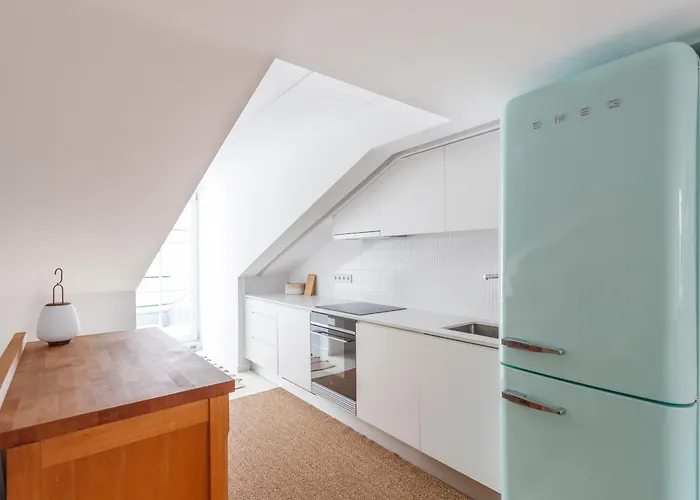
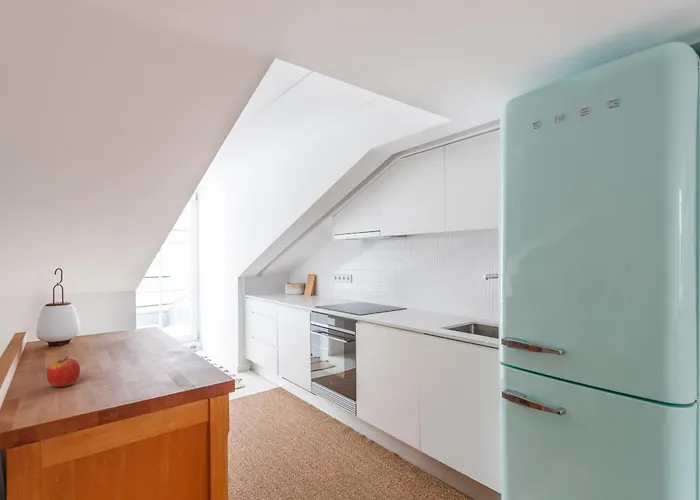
+ apple [46,355,81,388]
